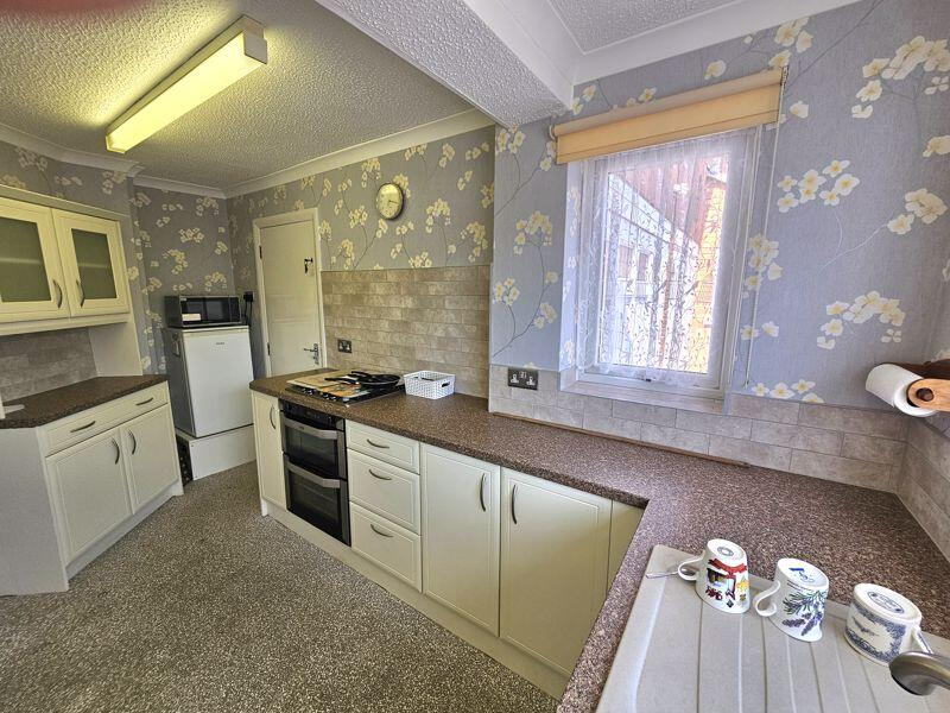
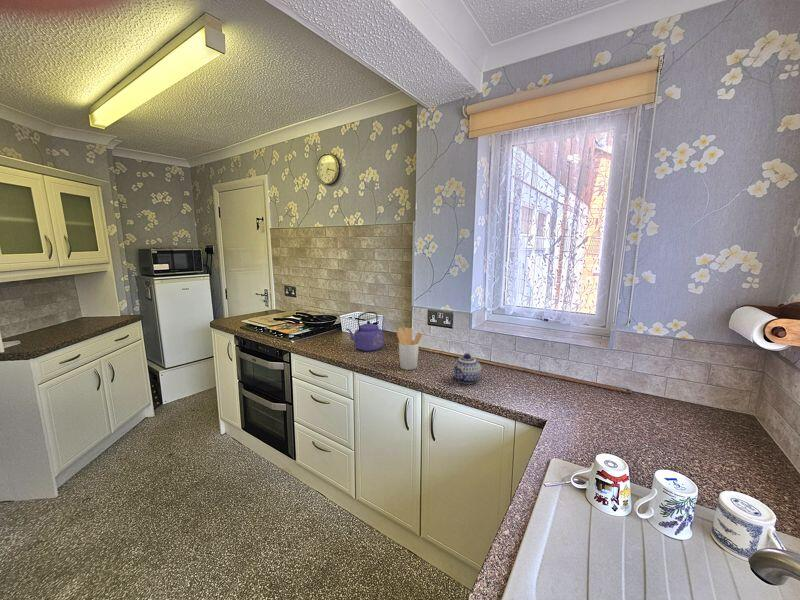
+ kettle [346,311,384,352]
+ utensil holder [396,327,423,371]
+ teapot [452,352,482,385]
